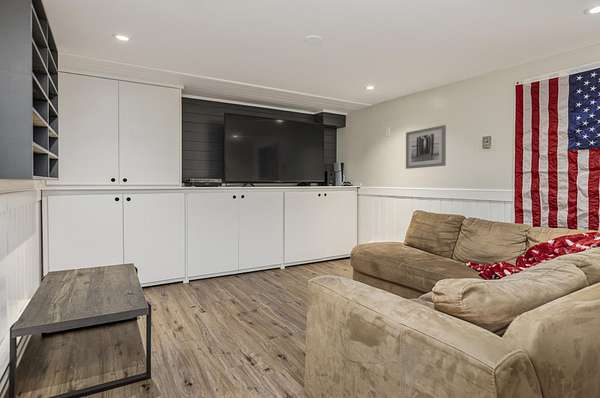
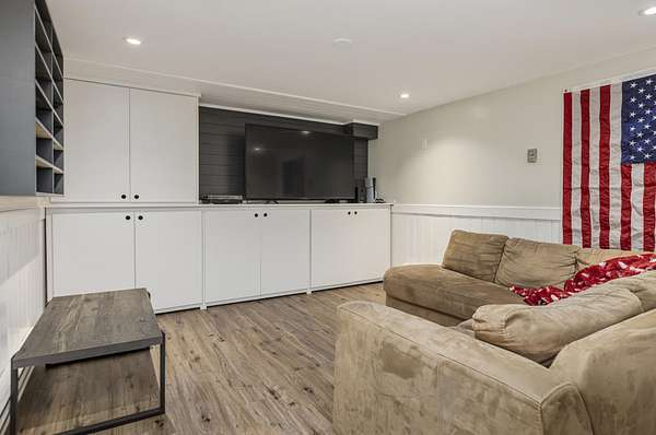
- wall art [405,124,447,170]
